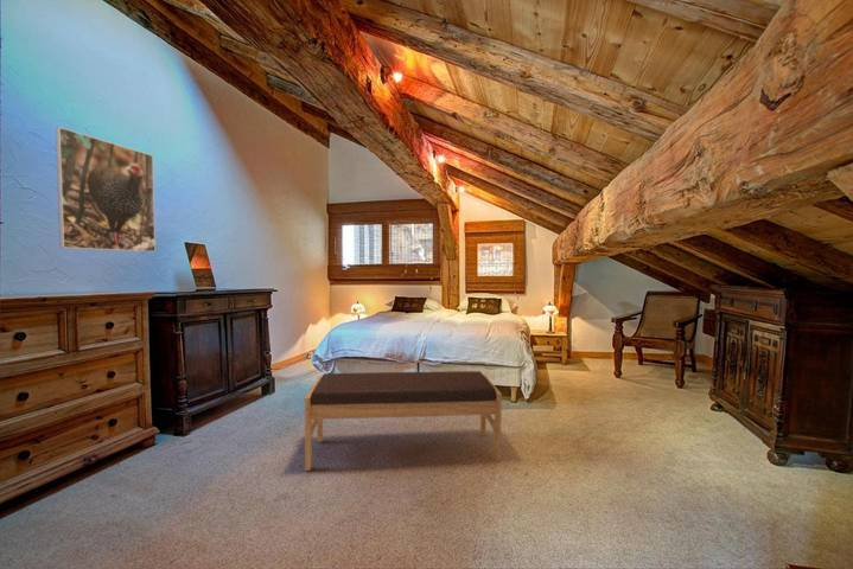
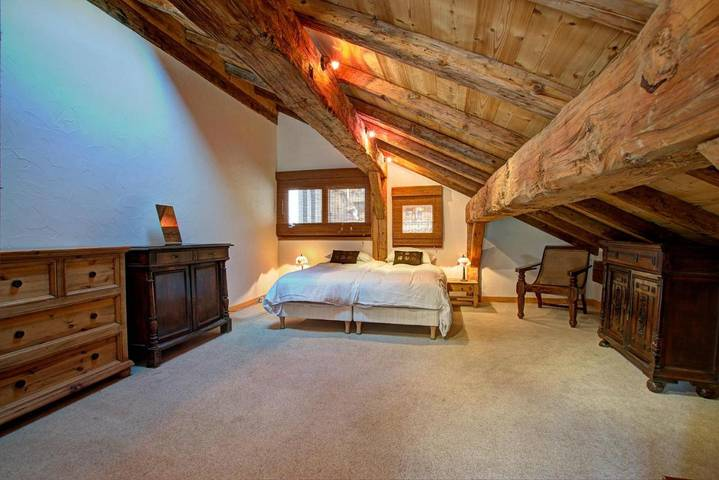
- bench [304,370,503,472]
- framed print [55,126,157,252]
